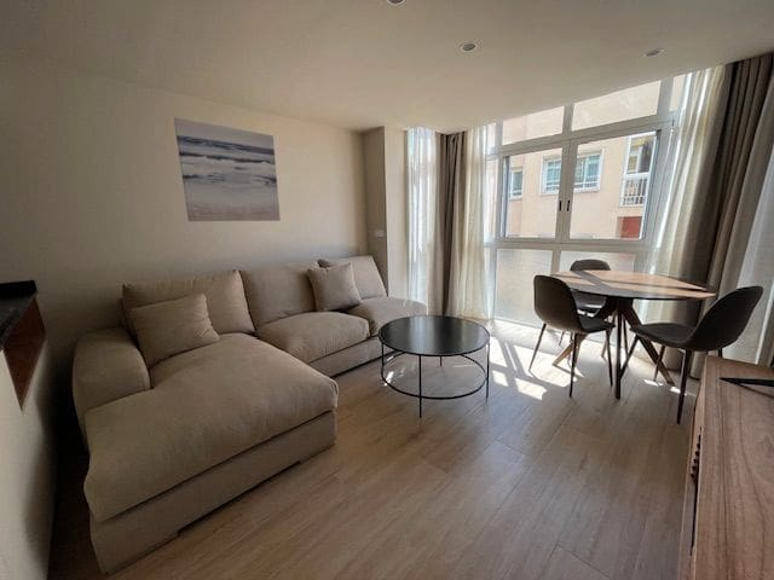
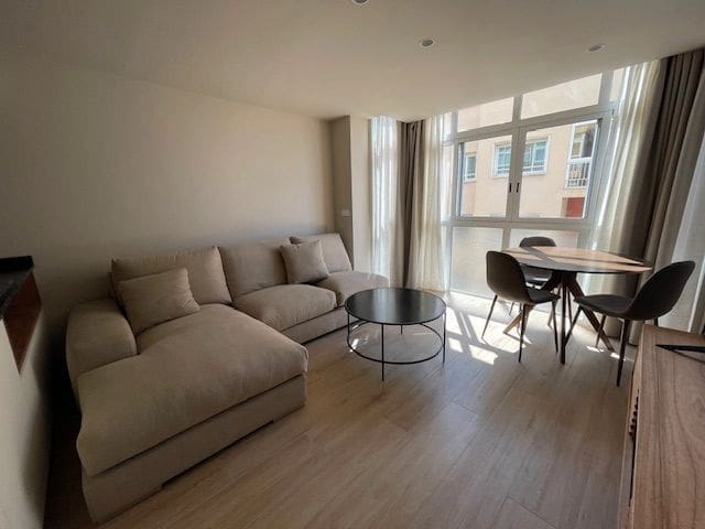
- wall art [173,116,282,222]
